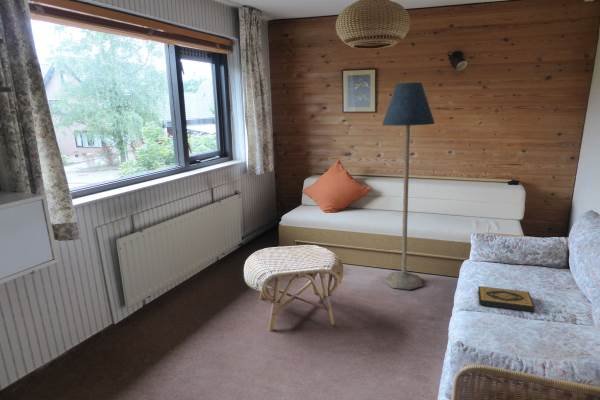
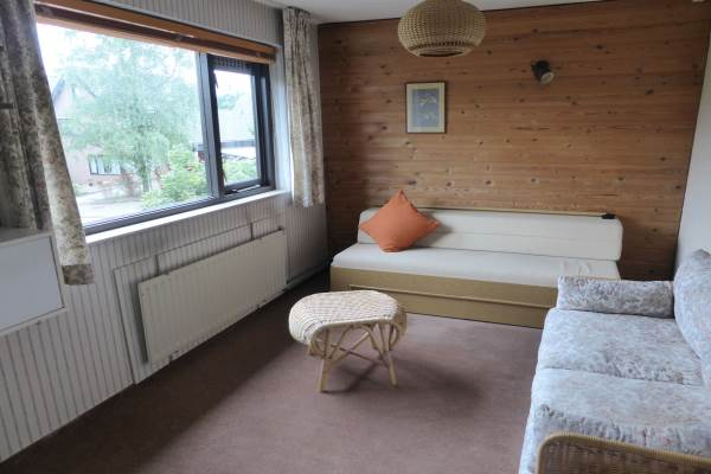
- floor lamp [381,81,436,291]
- hardback book [477,285,535,313]
